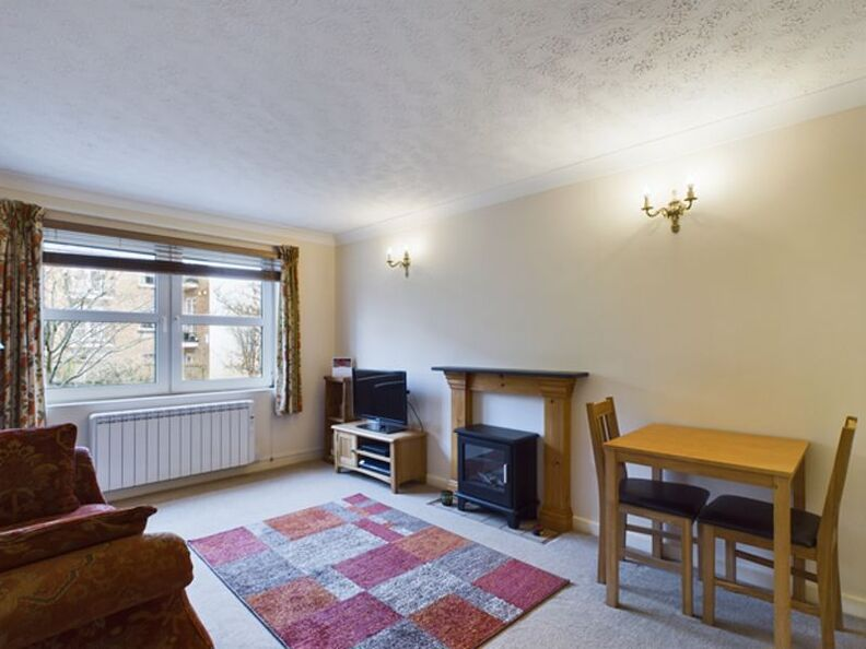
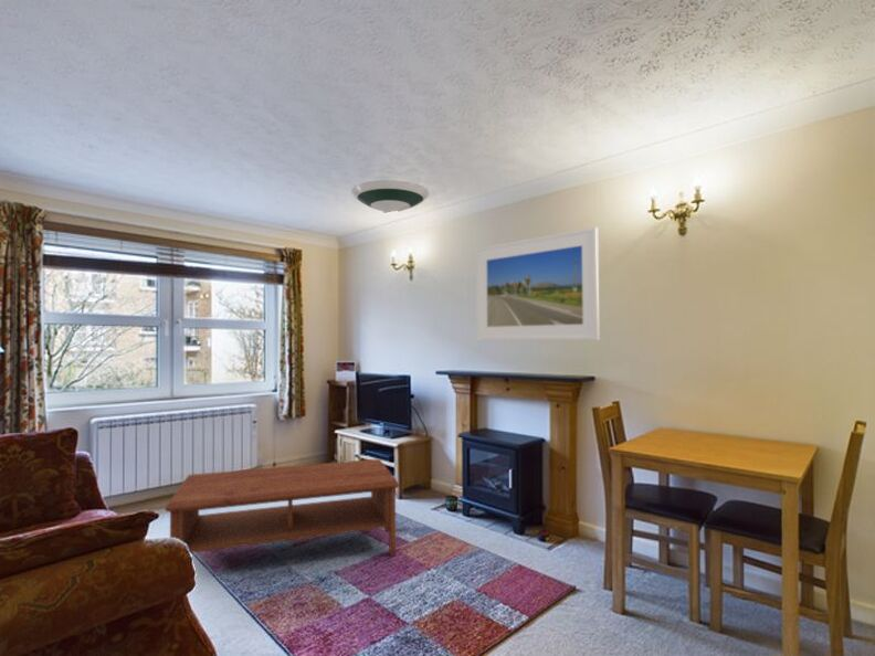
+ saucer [350,180,431,215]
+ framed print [475,226,601,341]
+ coffee table [164,457,401,558]
